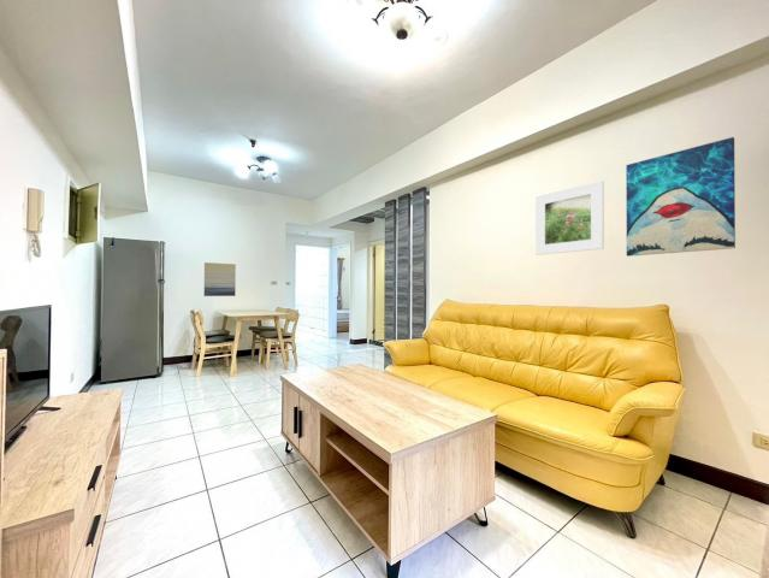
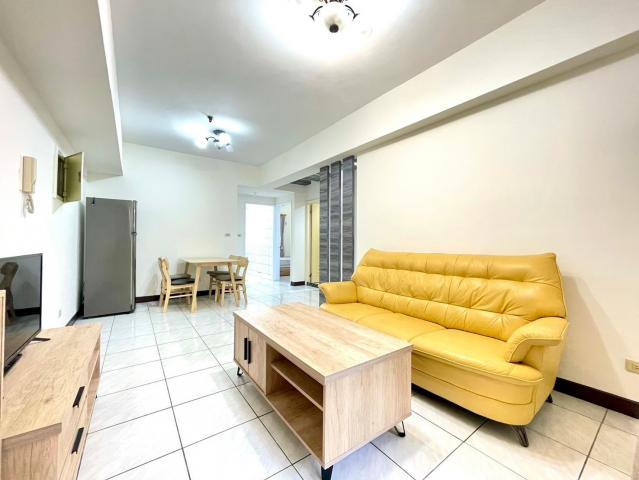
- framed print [534,179,605,256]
- wall art [203,261,237,297]
- wall art [625,136,737,258]
